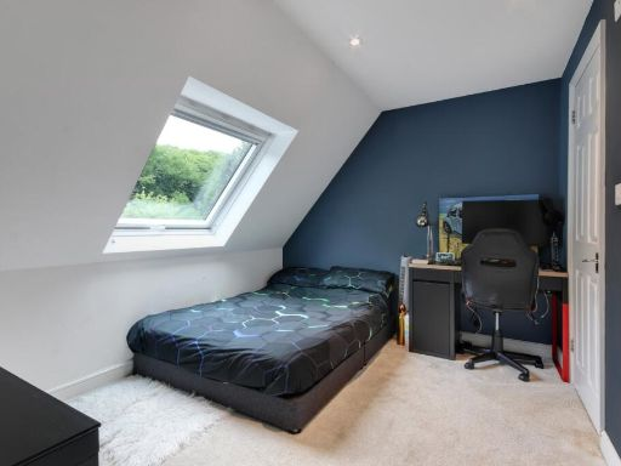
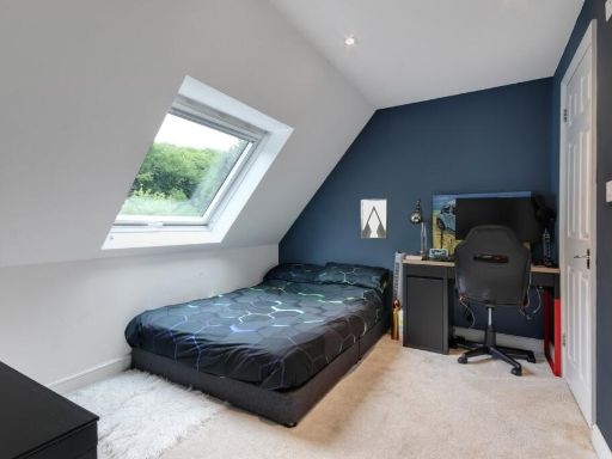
+ wall art [360,197,390,240]
